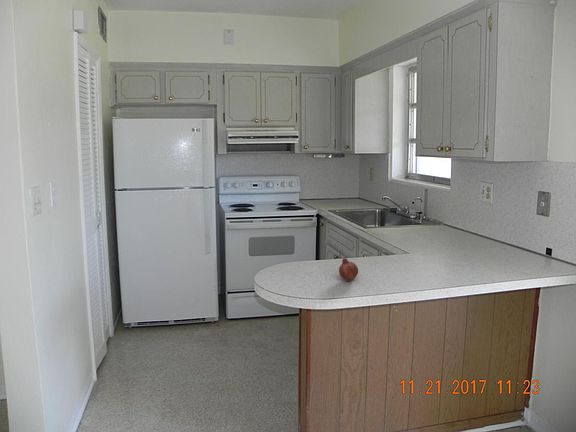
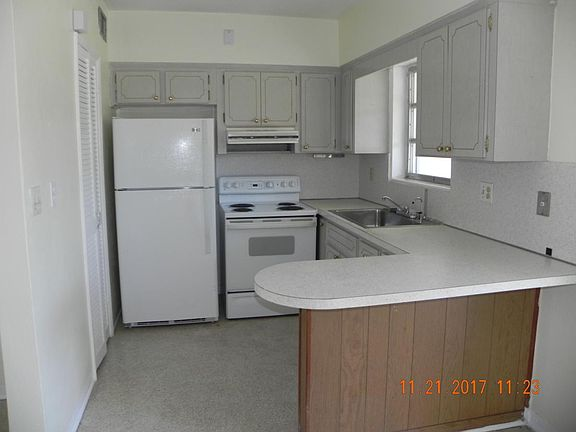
- fruit [338,257,359,281]
